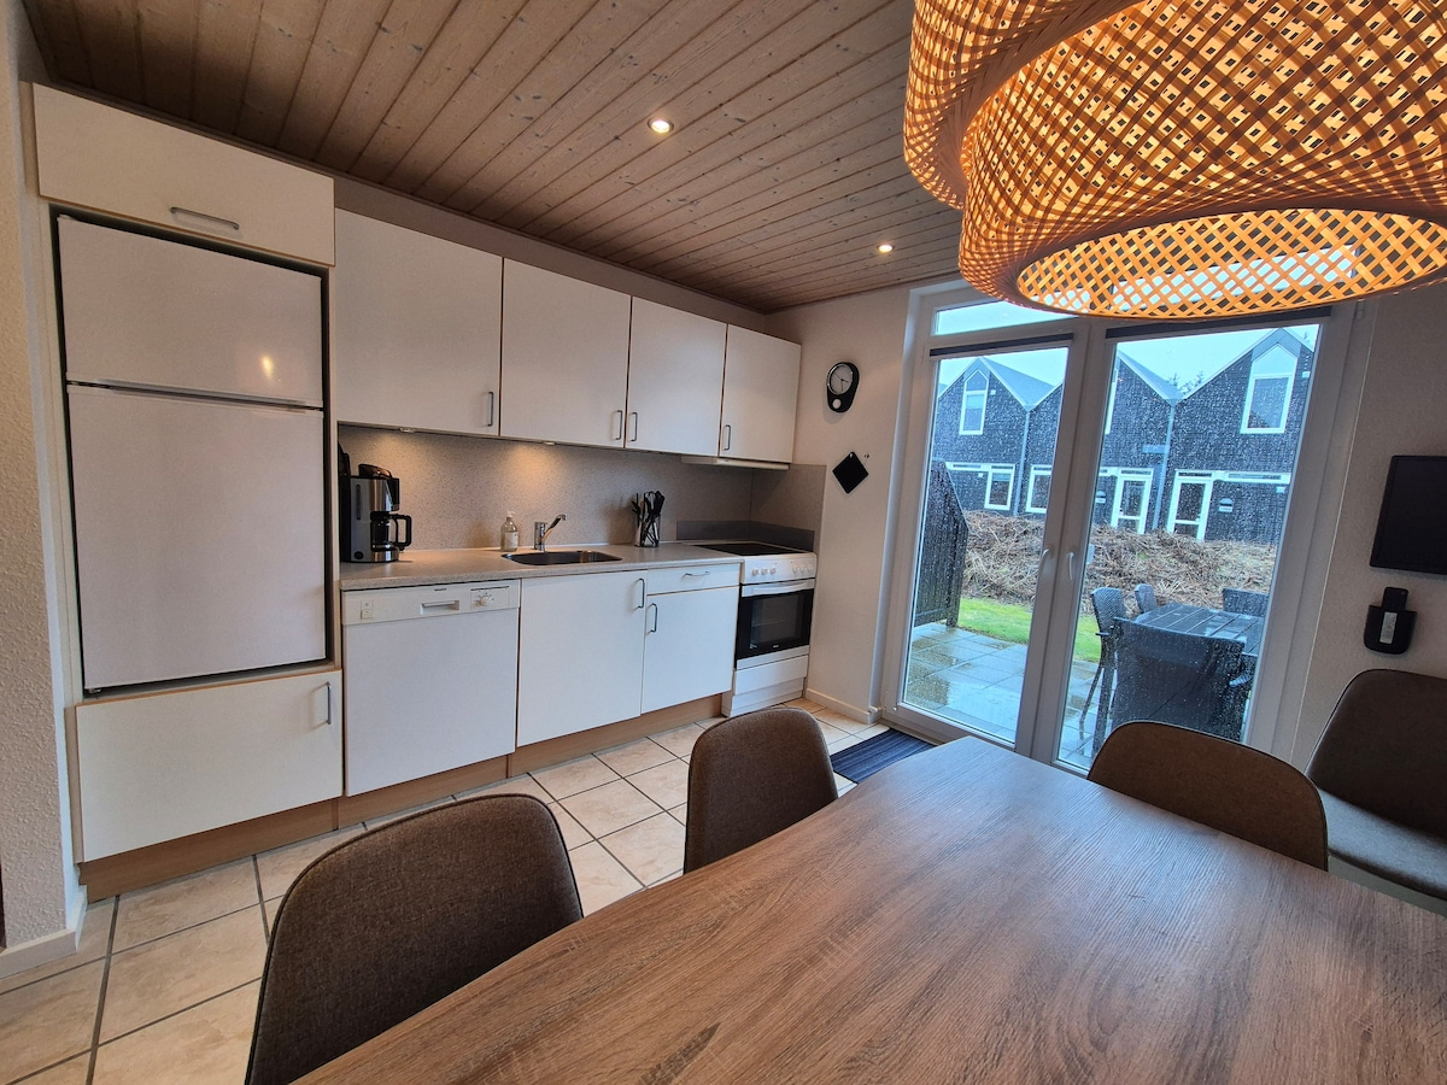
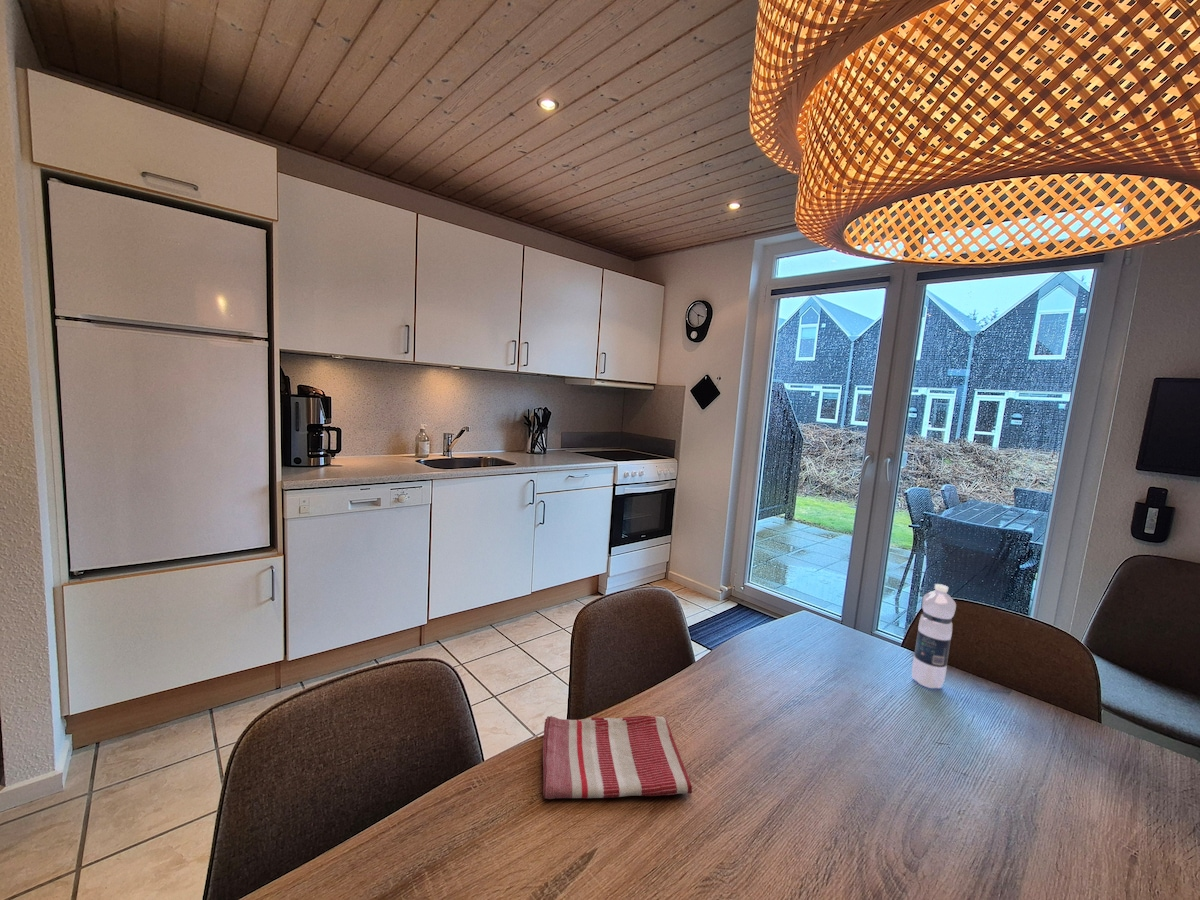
+ water bottle [911,583,957,689]
+ dish towel [542,715,693,800]
